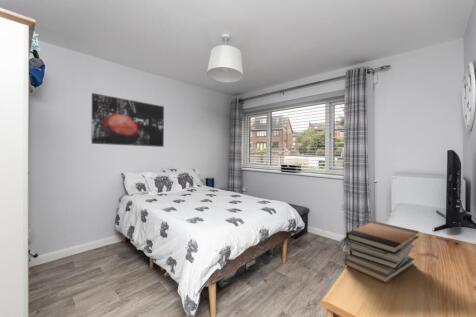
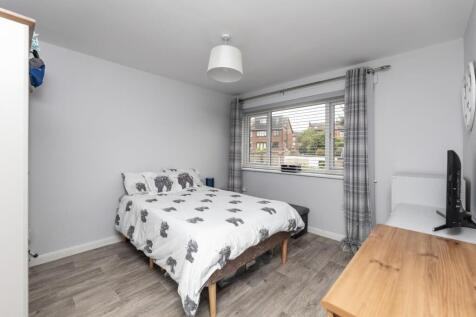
- book stack [343,220,420,284]
- wall art [91,92,165,148]
